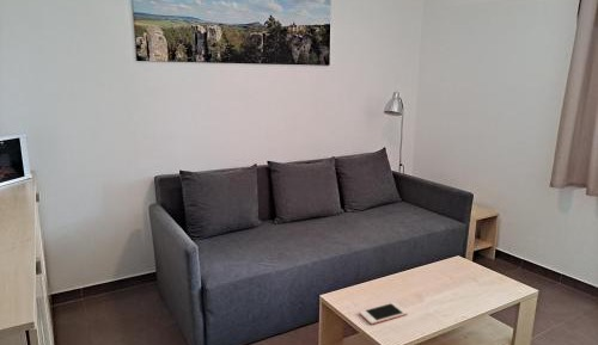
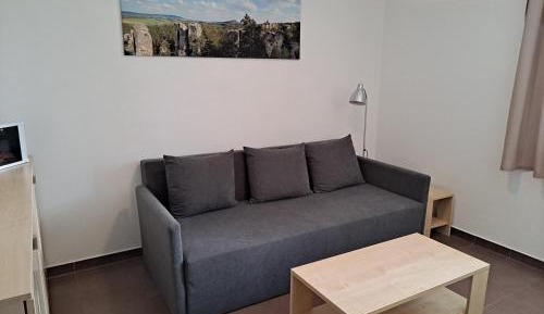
- cell phone [359,301,409,326]
